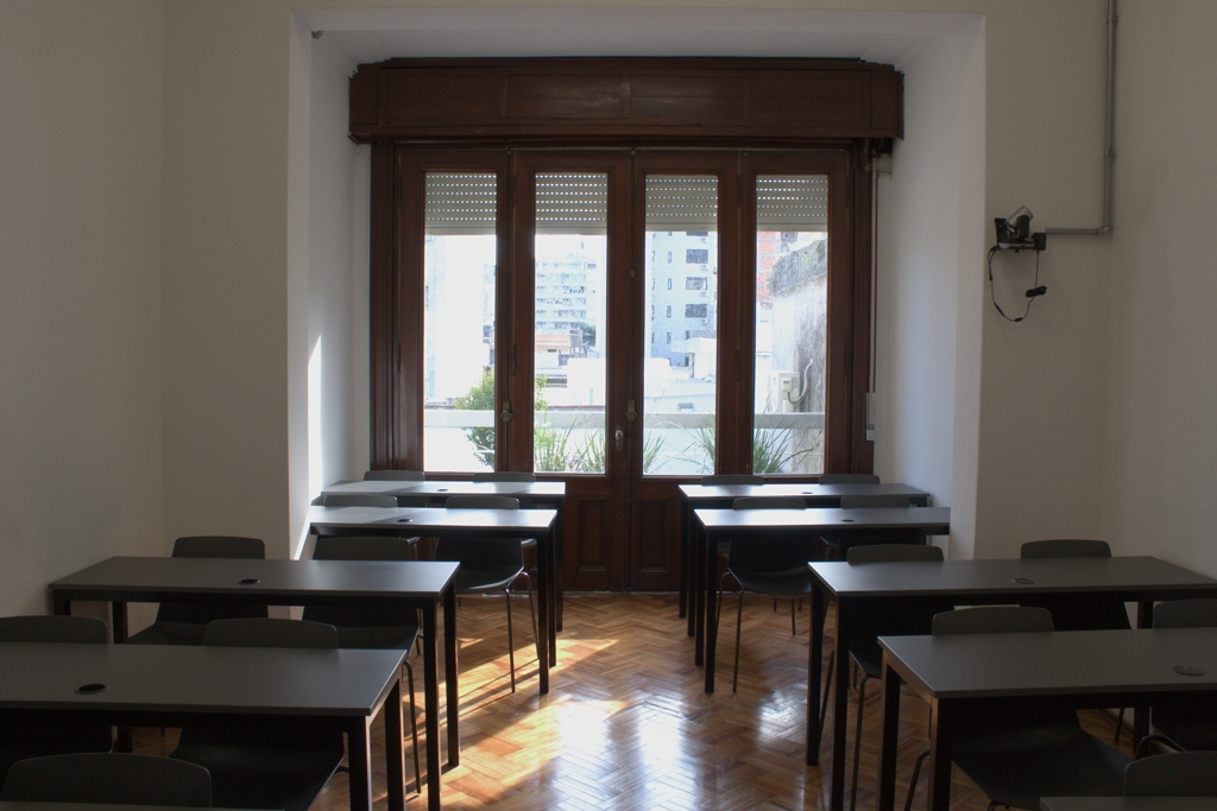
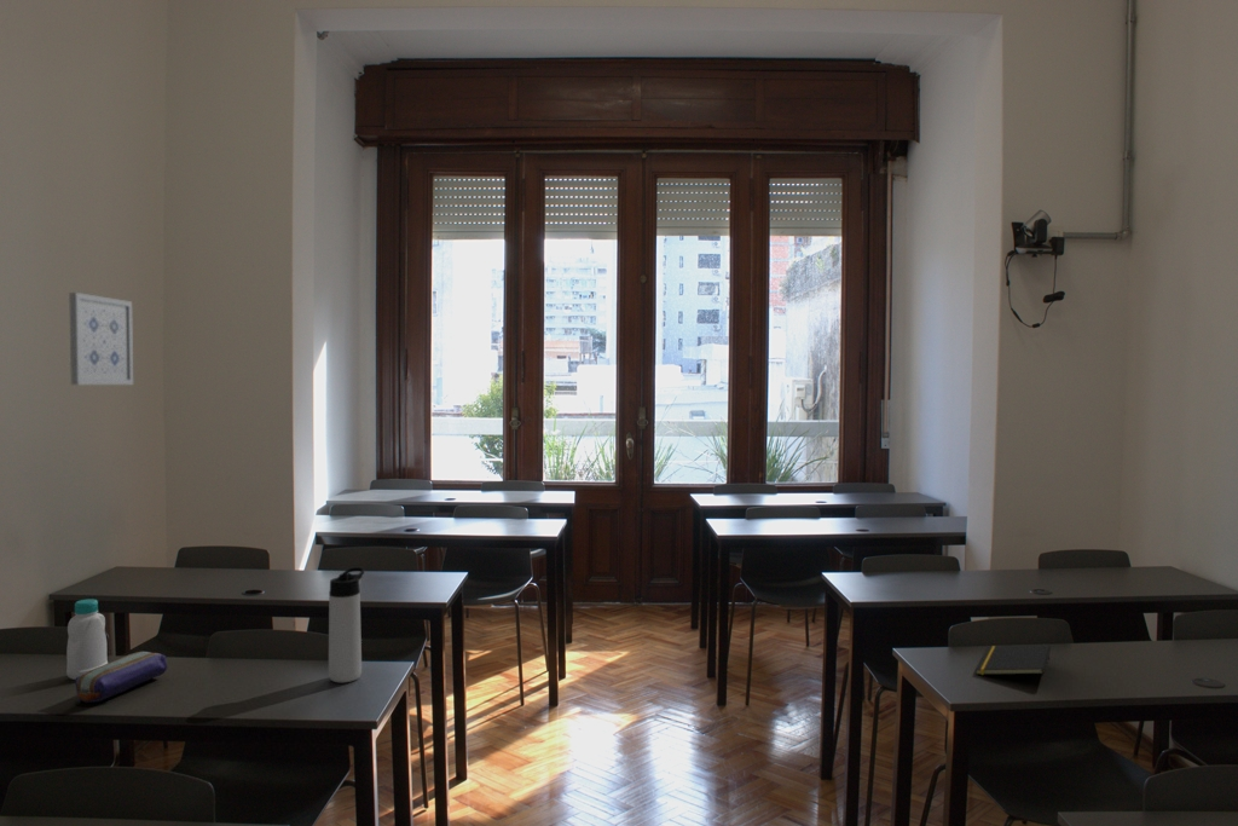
+ notepad [974,643,1052,676]
+ thermos bottle [328,566,365,683]
+ pencil case [74,651,168,704]
+ wall art [68,291,134,386]
+ bottle [65,597,109,681]
